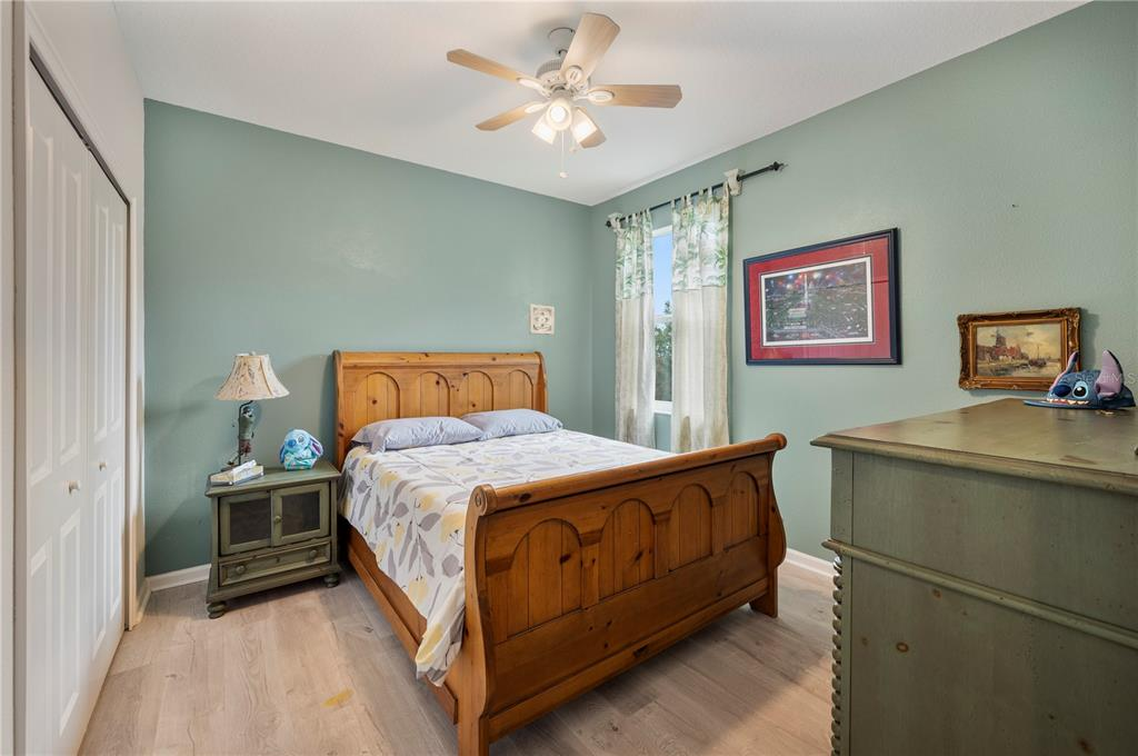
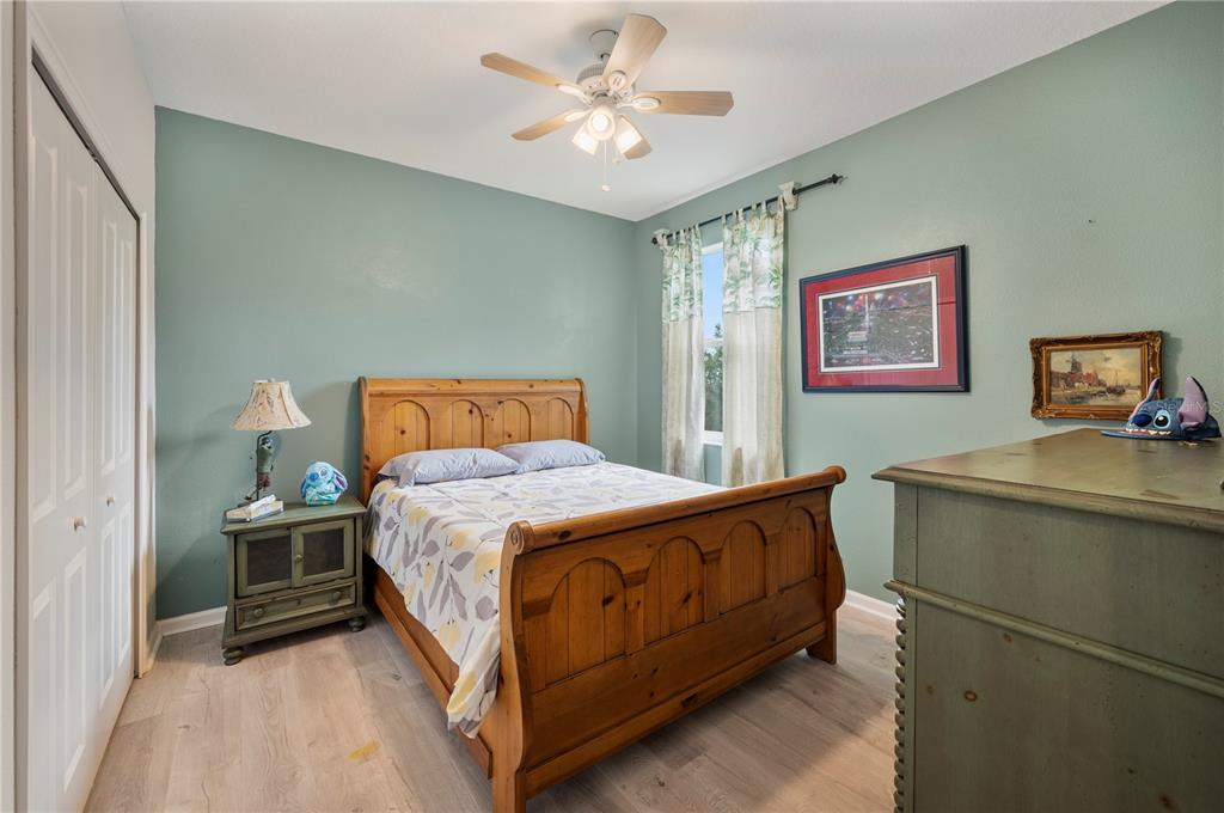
- wall ornament [528,304,555,336]
